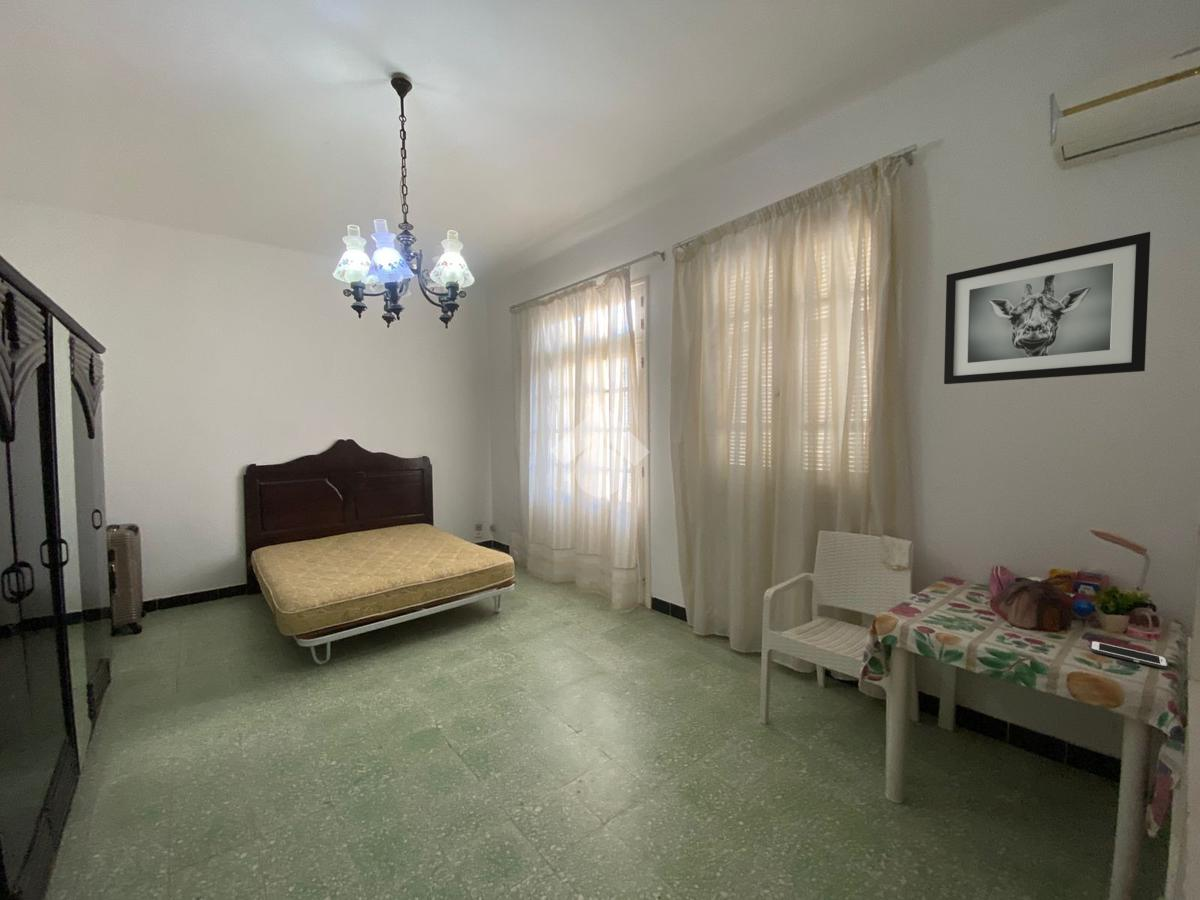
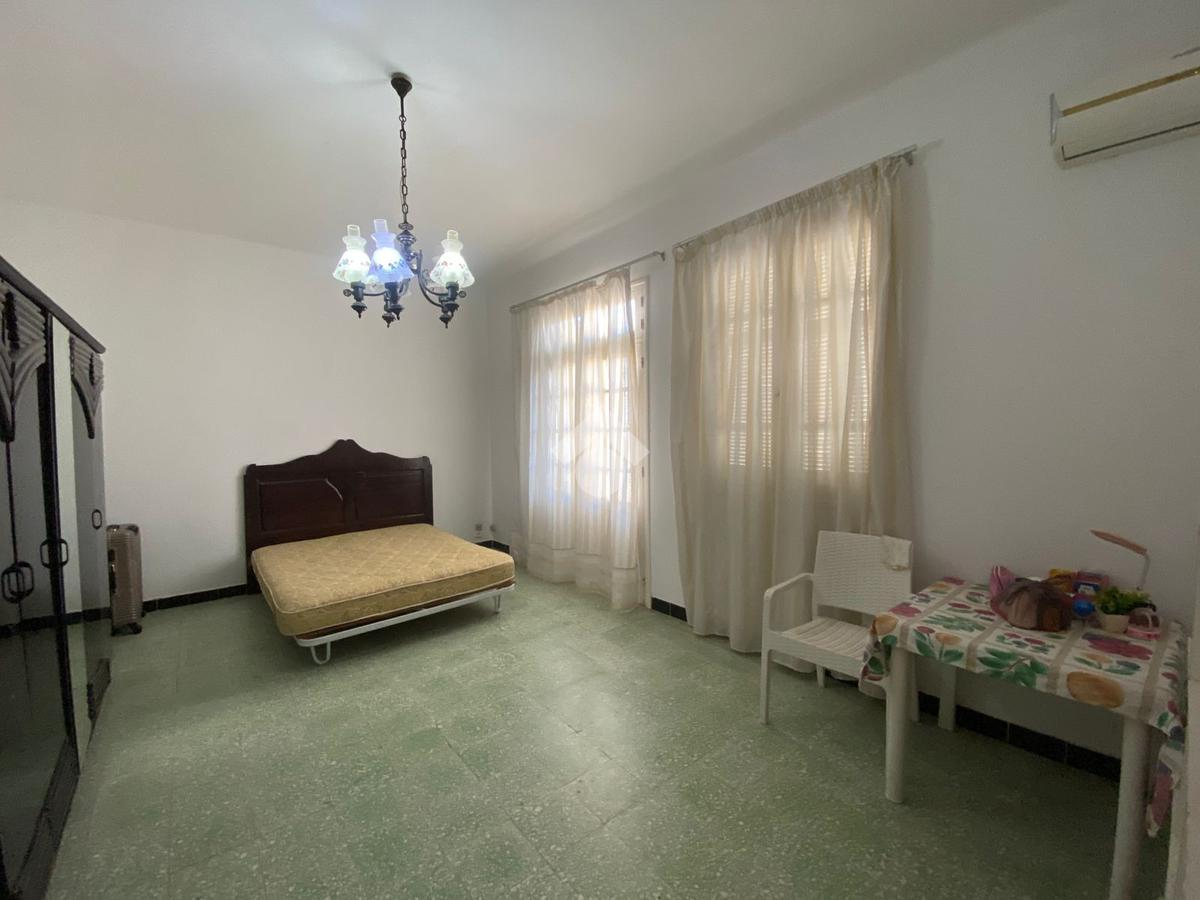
- cell phone [1089,640,1170,670]
- wall art [943,231,1151,385]
